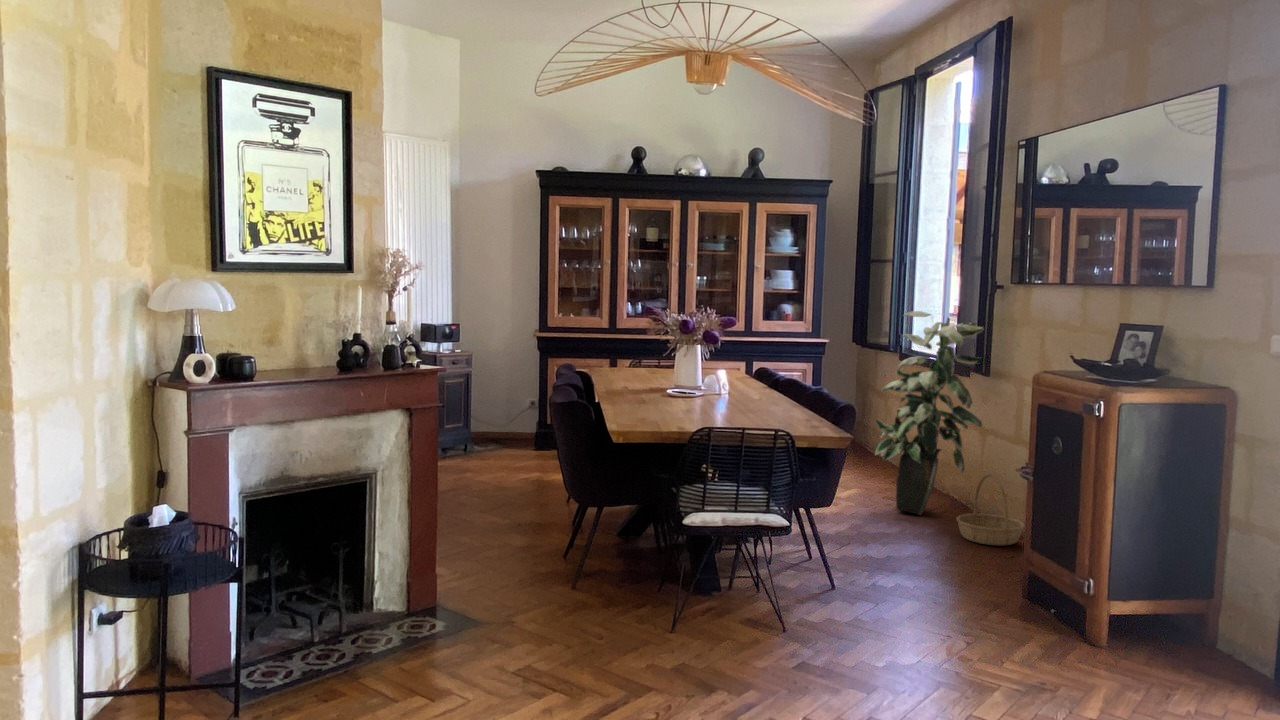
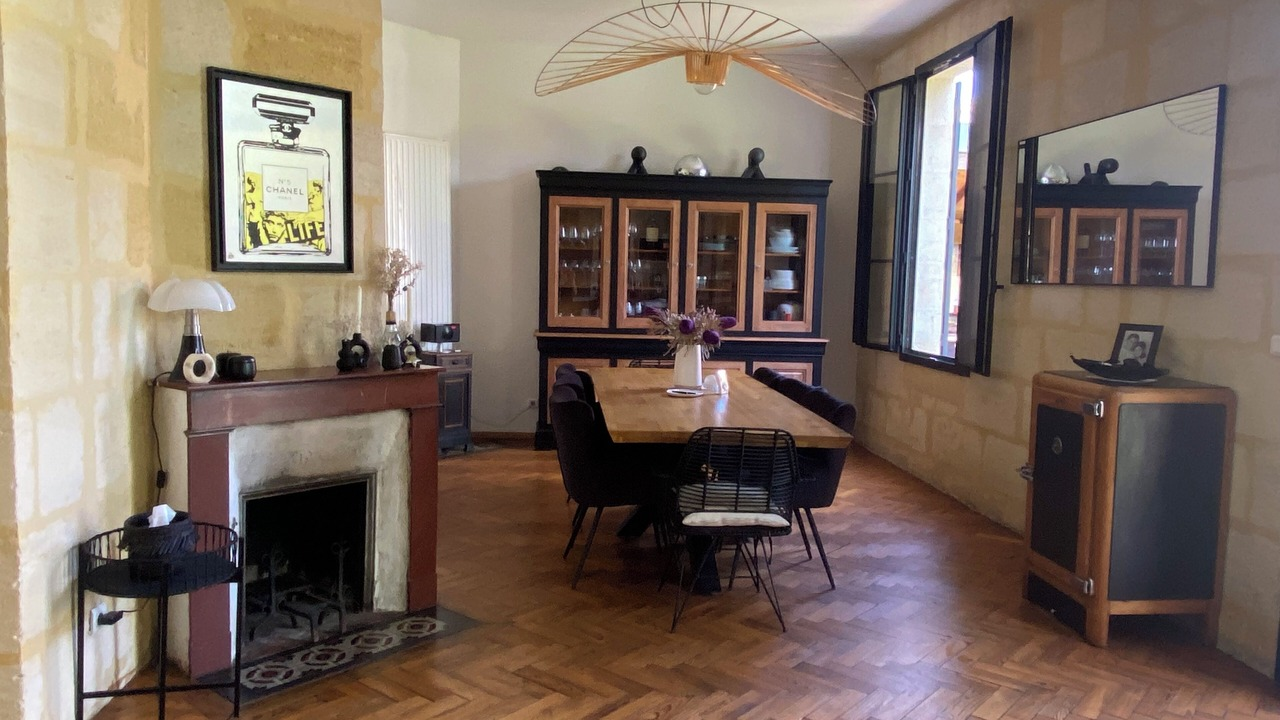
- basket [955,473,1025,546]
- indoor plant [873,310,985,516]
